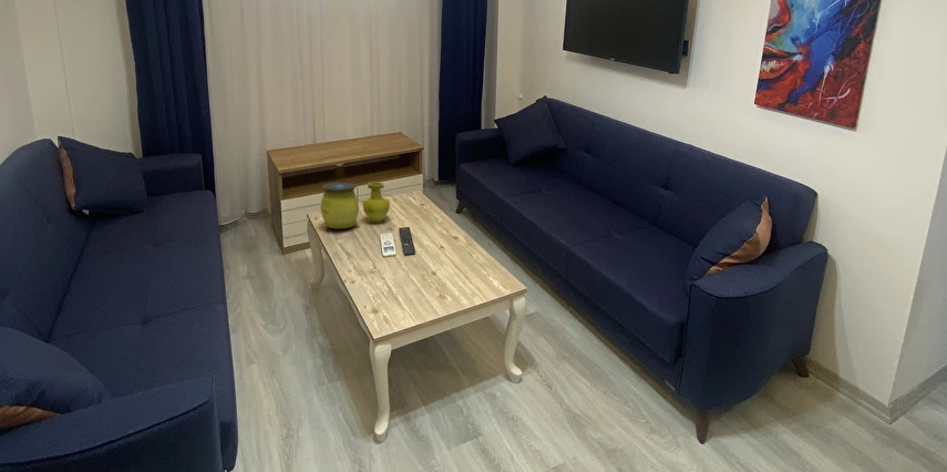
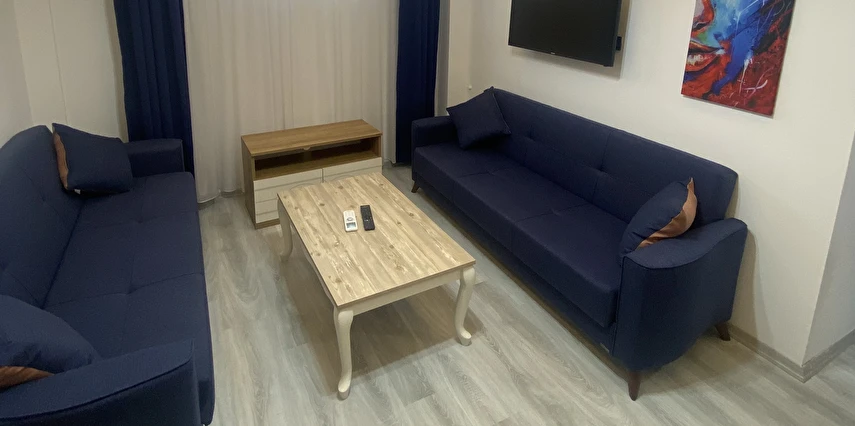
- decorative vase [319,181,391,229]
